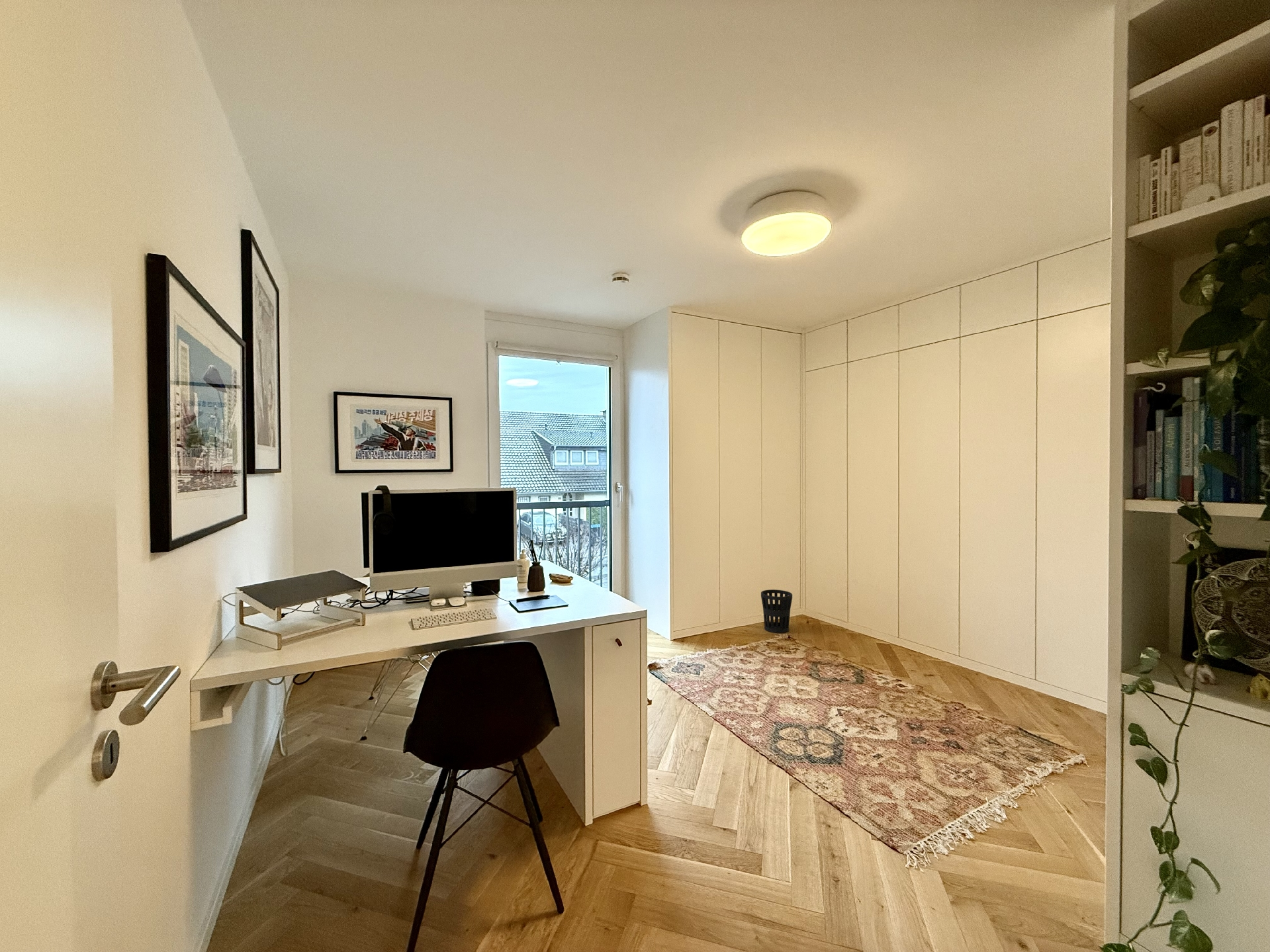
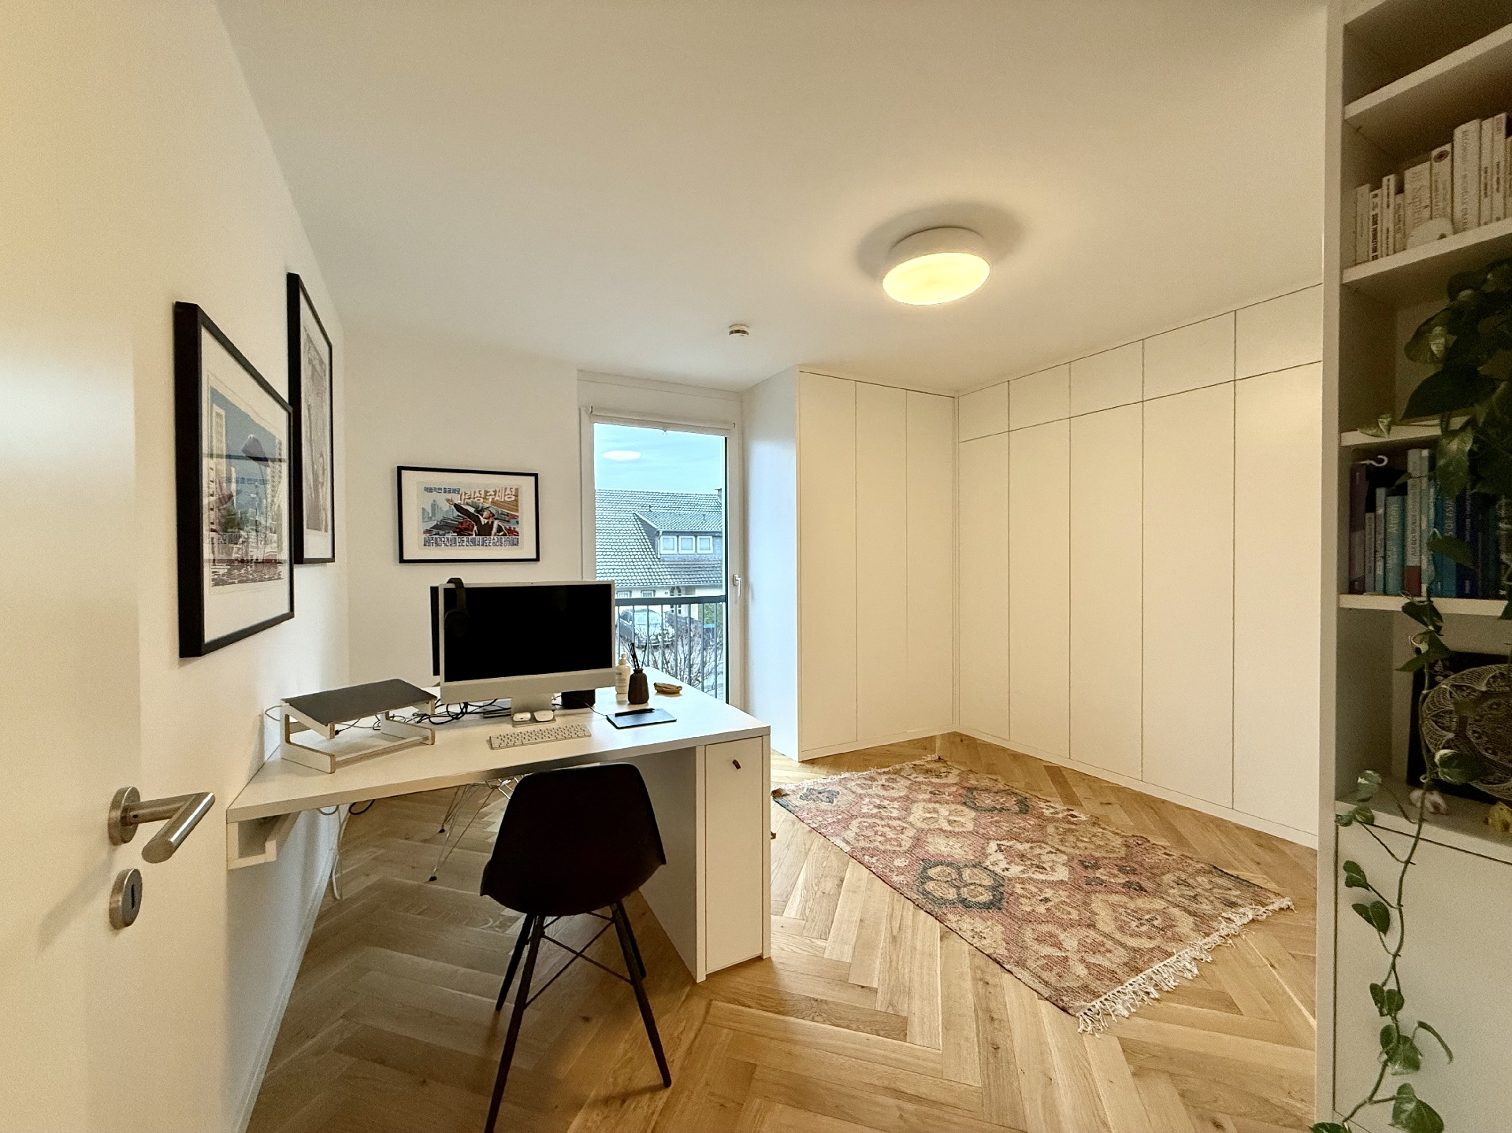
- wastebasket [760,589,793,634]
